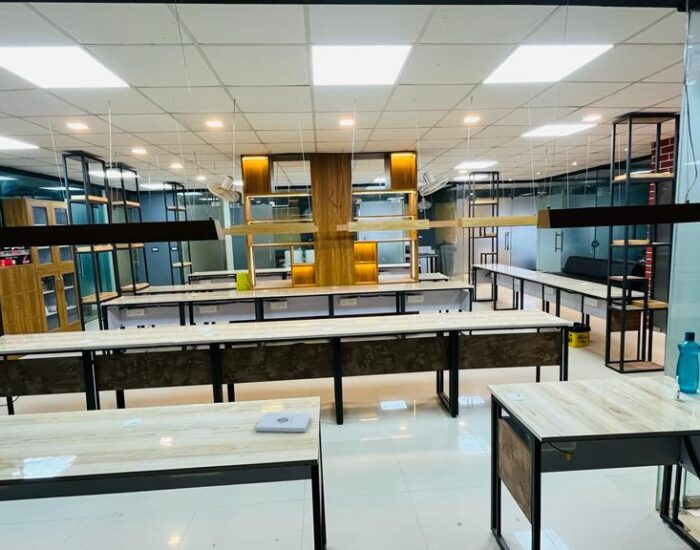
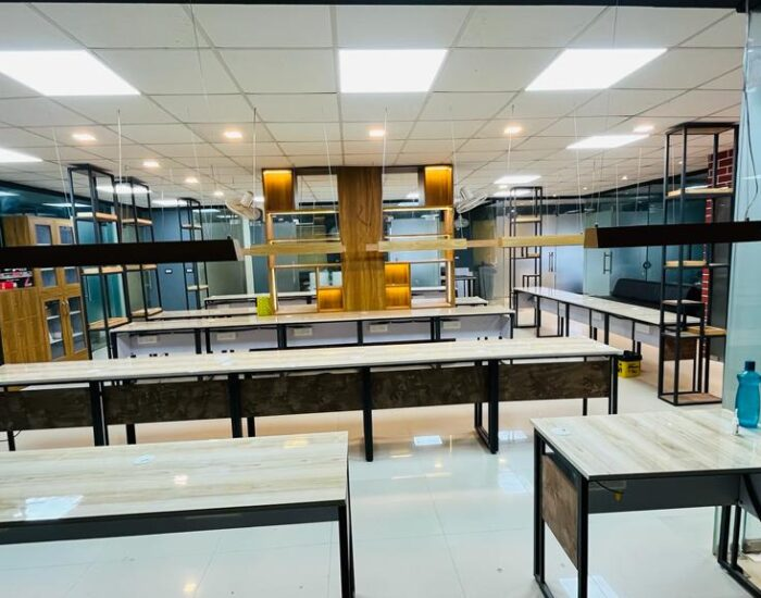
- notepad [255,412,312,433]
